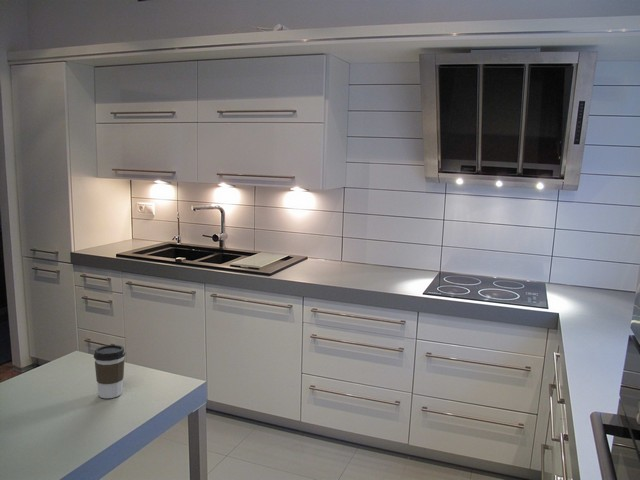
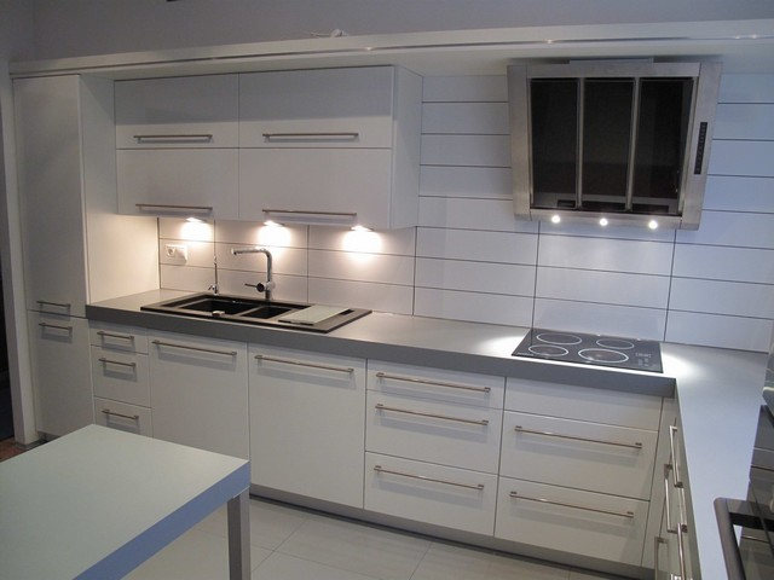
- coffee cup [93,344,126,399]
